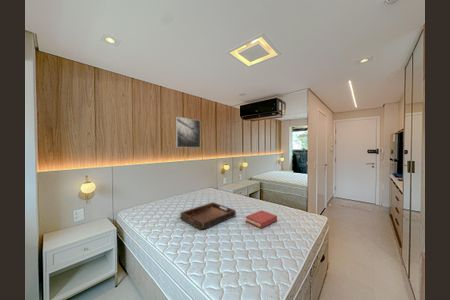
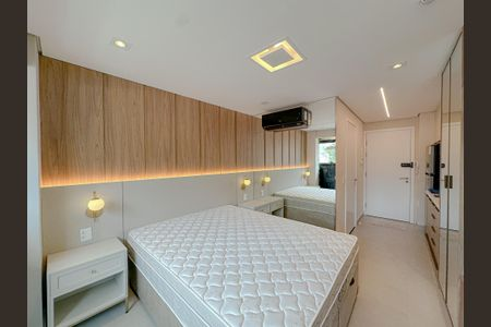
- serving tray [179,201,237,231]
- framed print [175,116,201,149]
- hardback book [245,209,278,229]
